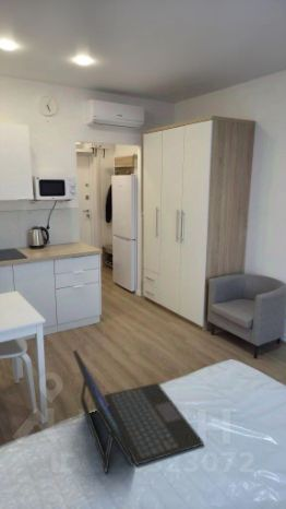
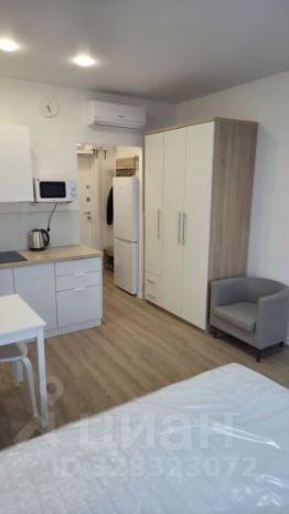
- laptop [72,348,205,475]
